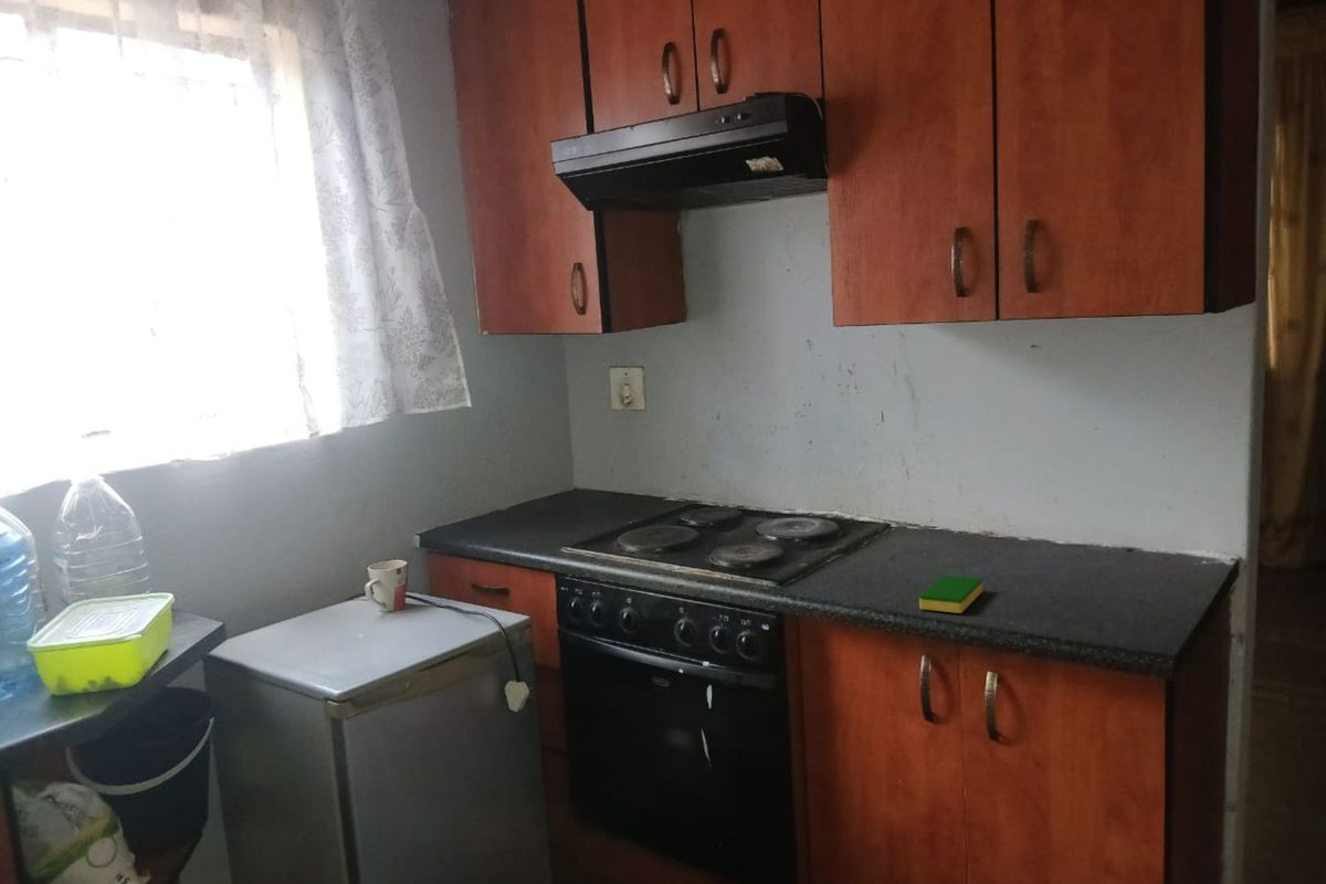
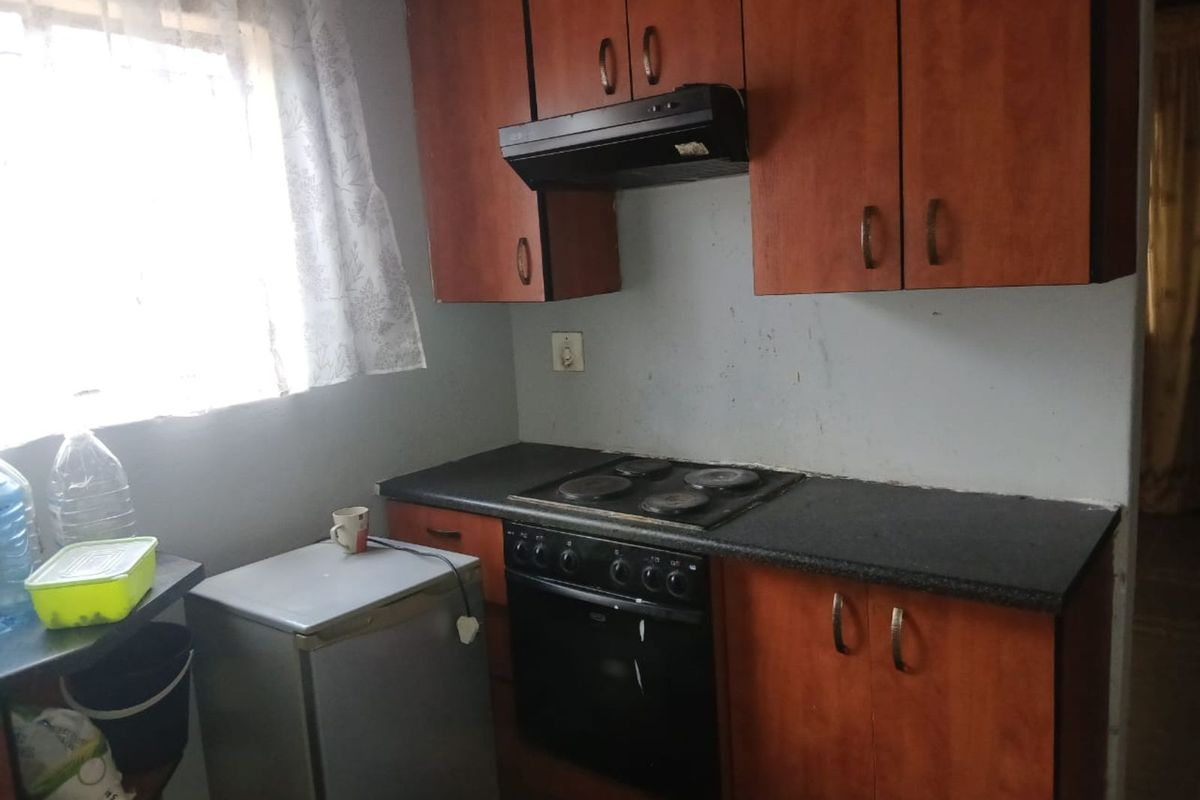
- dish sponge [918,575,983,614]
